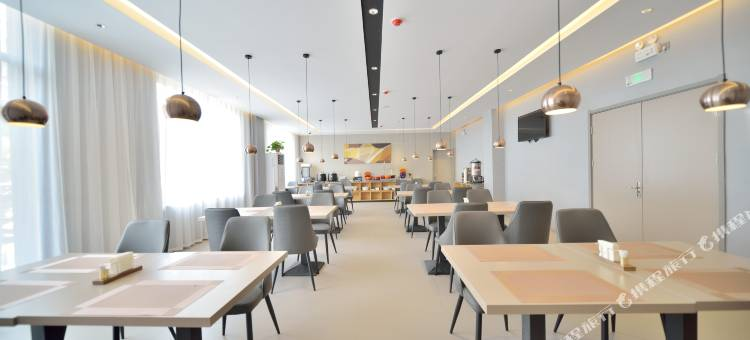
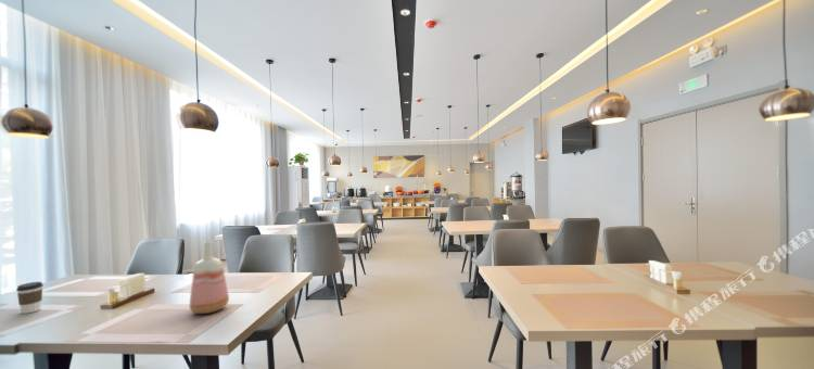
+ coffee cup [15,281,44,315]
+ vase [189,241,230,315]
